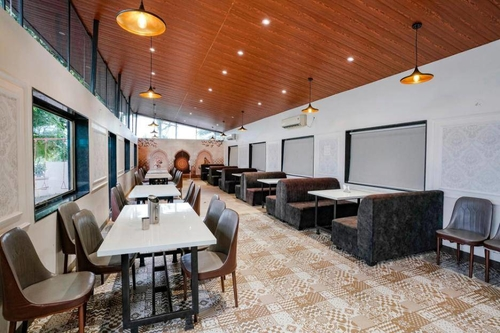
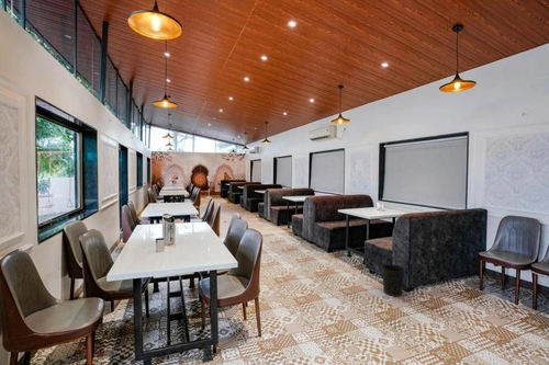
+ wastebasket [381,263,406,297]
